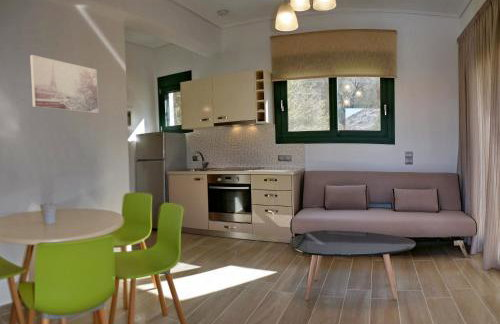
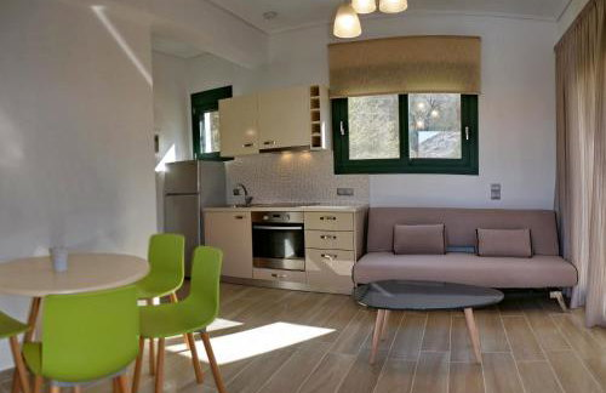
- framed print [29,54,100,114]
